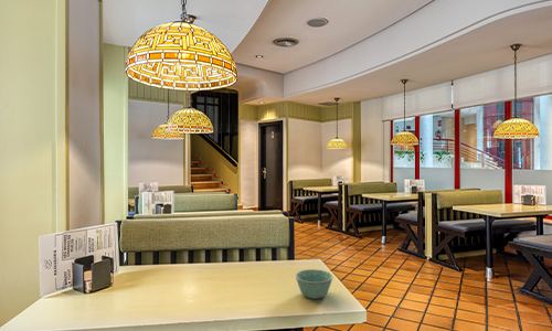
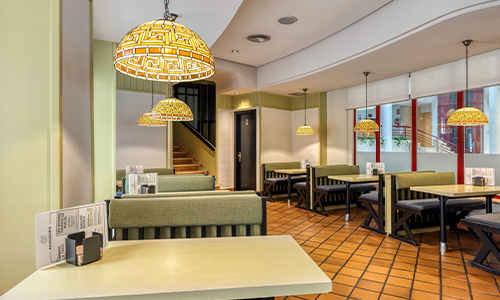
- bowl [295,268,333,300]
